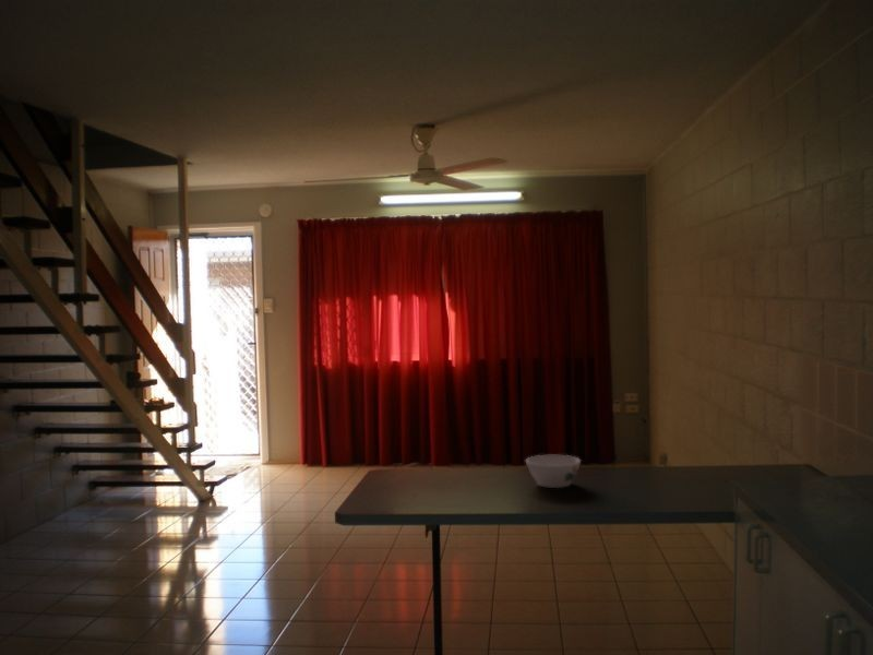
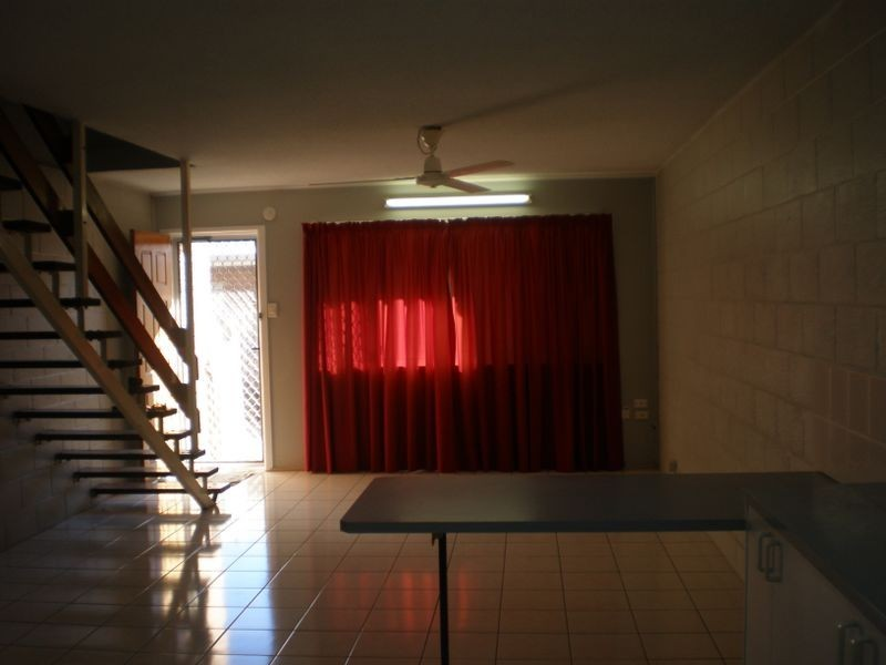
- bowl [525,454,582,489]
